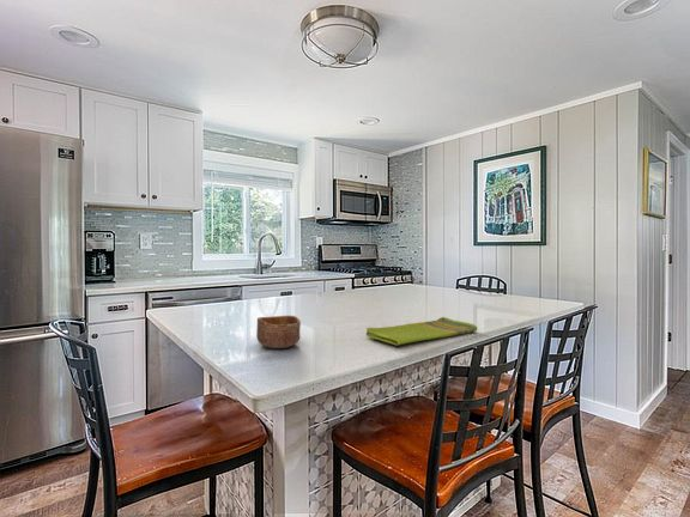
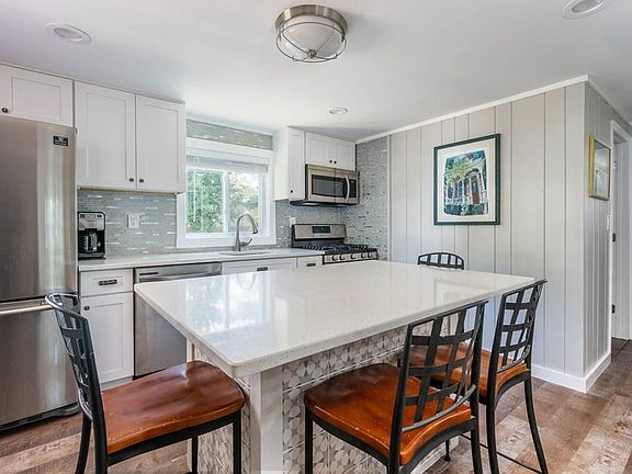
- bowl [255,315,302,349]
- dish towel [365,316,478,346]
